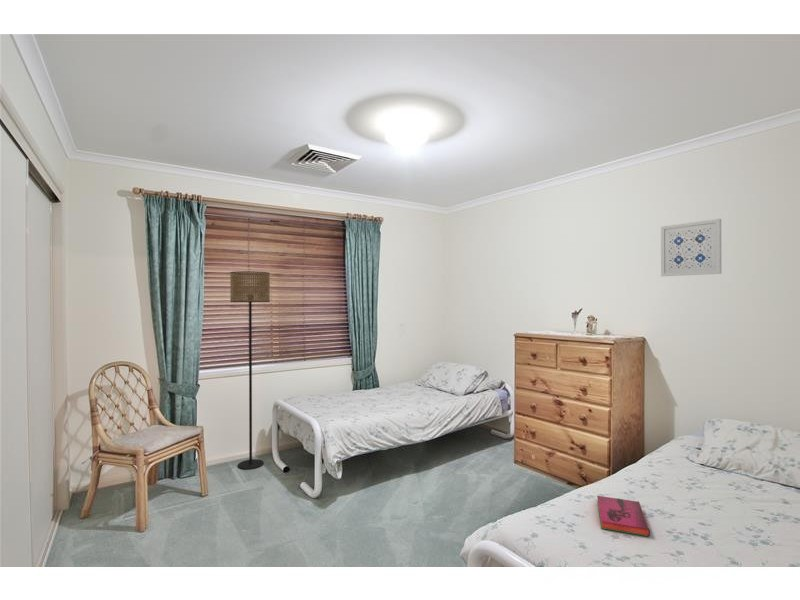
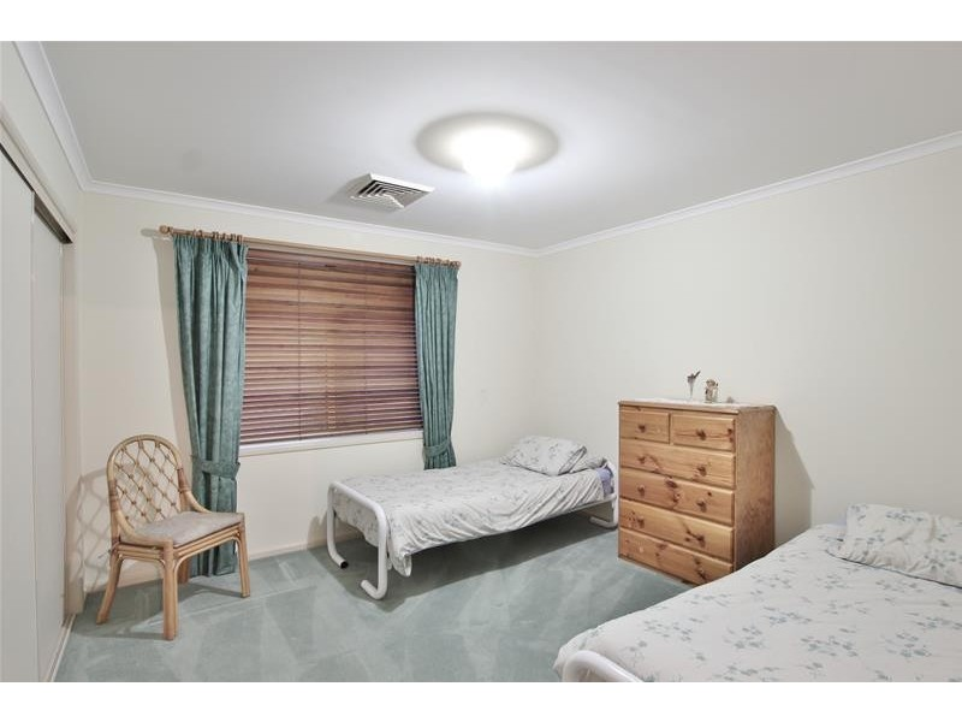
- floor lamp [229,270,271,471]
- wall art [660,218,722,277]
- hardback book [596,495,651,538]
